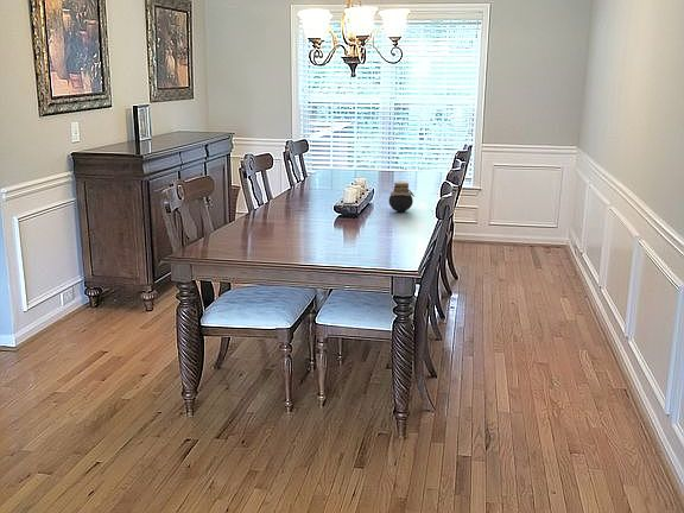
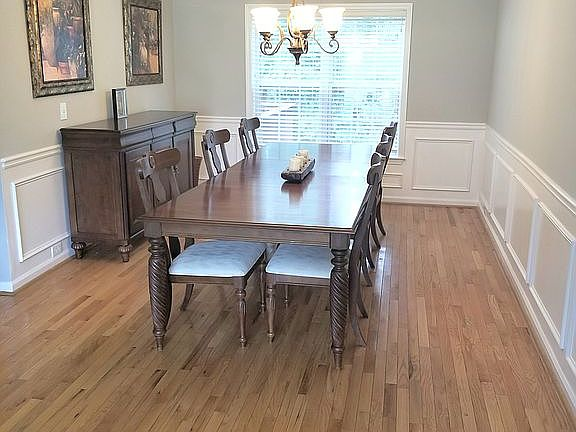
- jar [388,182,416,213]
